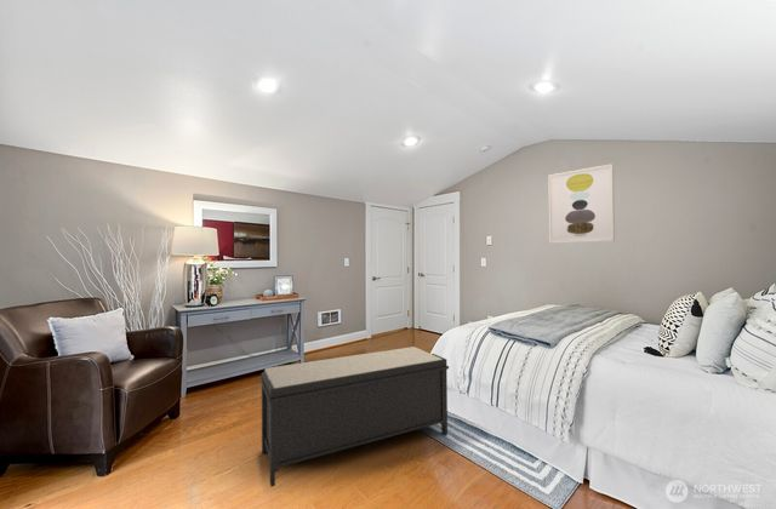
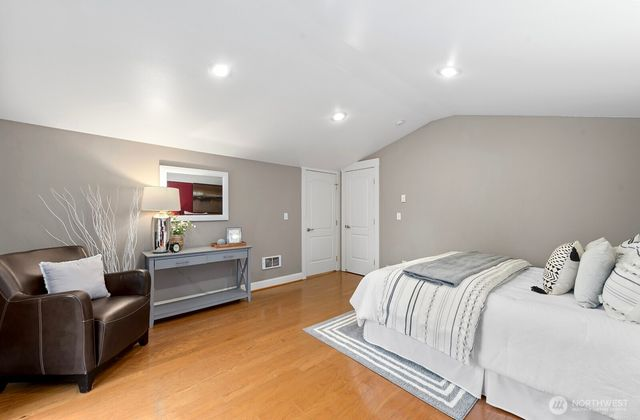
- bench [258,345,450,488]
- wall art [547,162,616,245]
